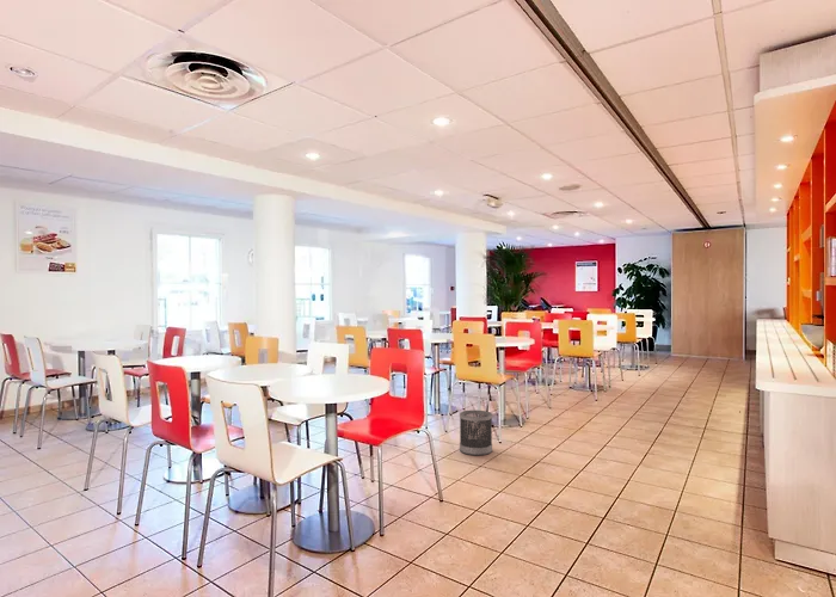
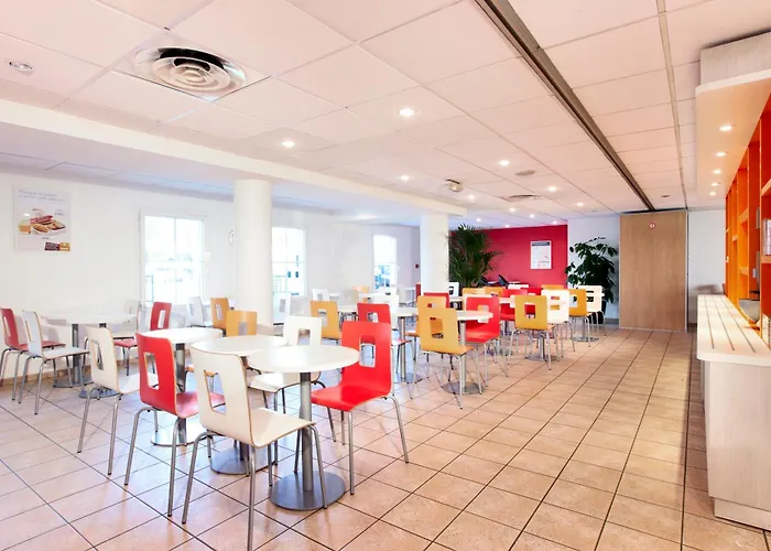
- wastebasket [459,410,493,456]
